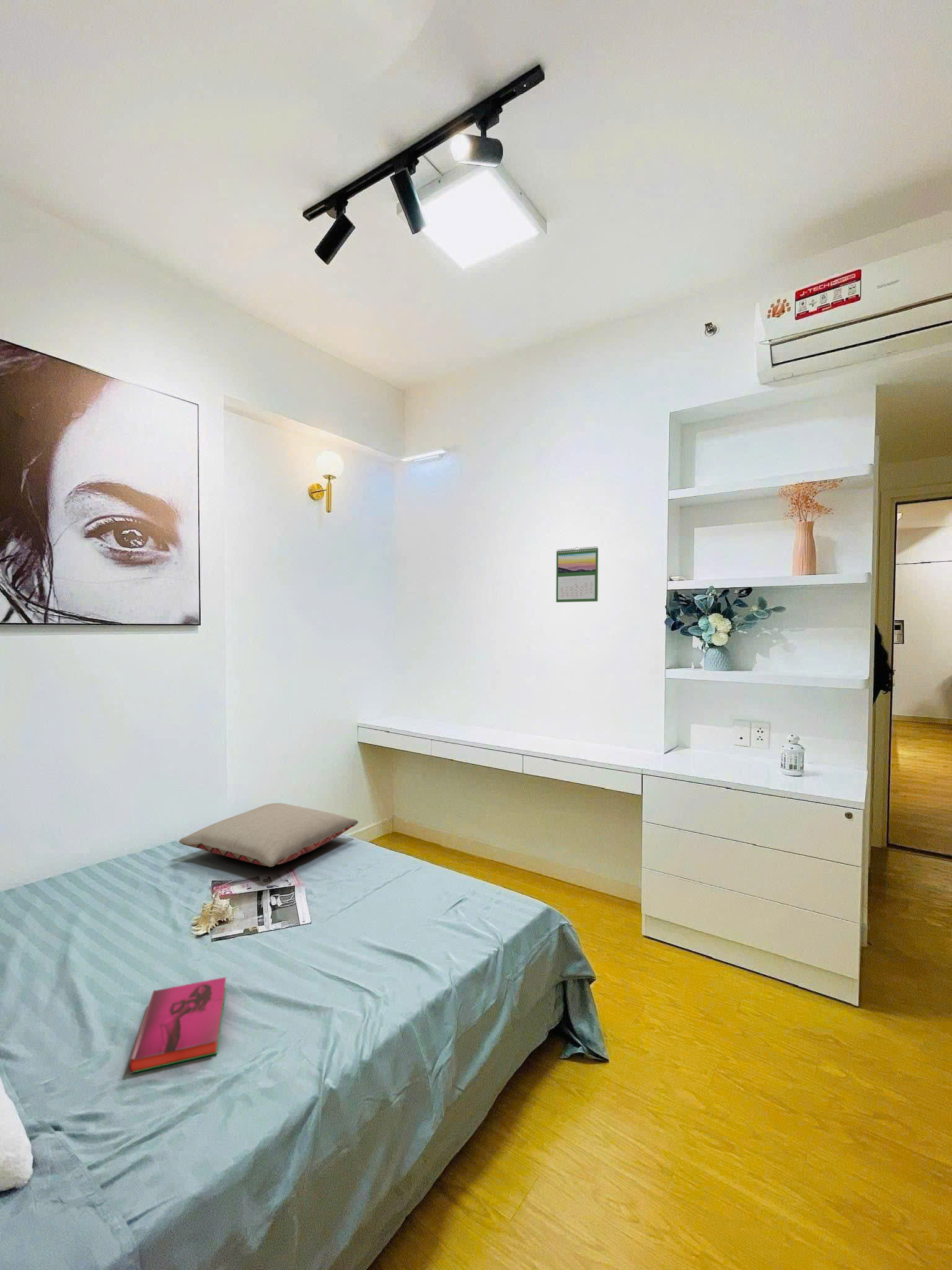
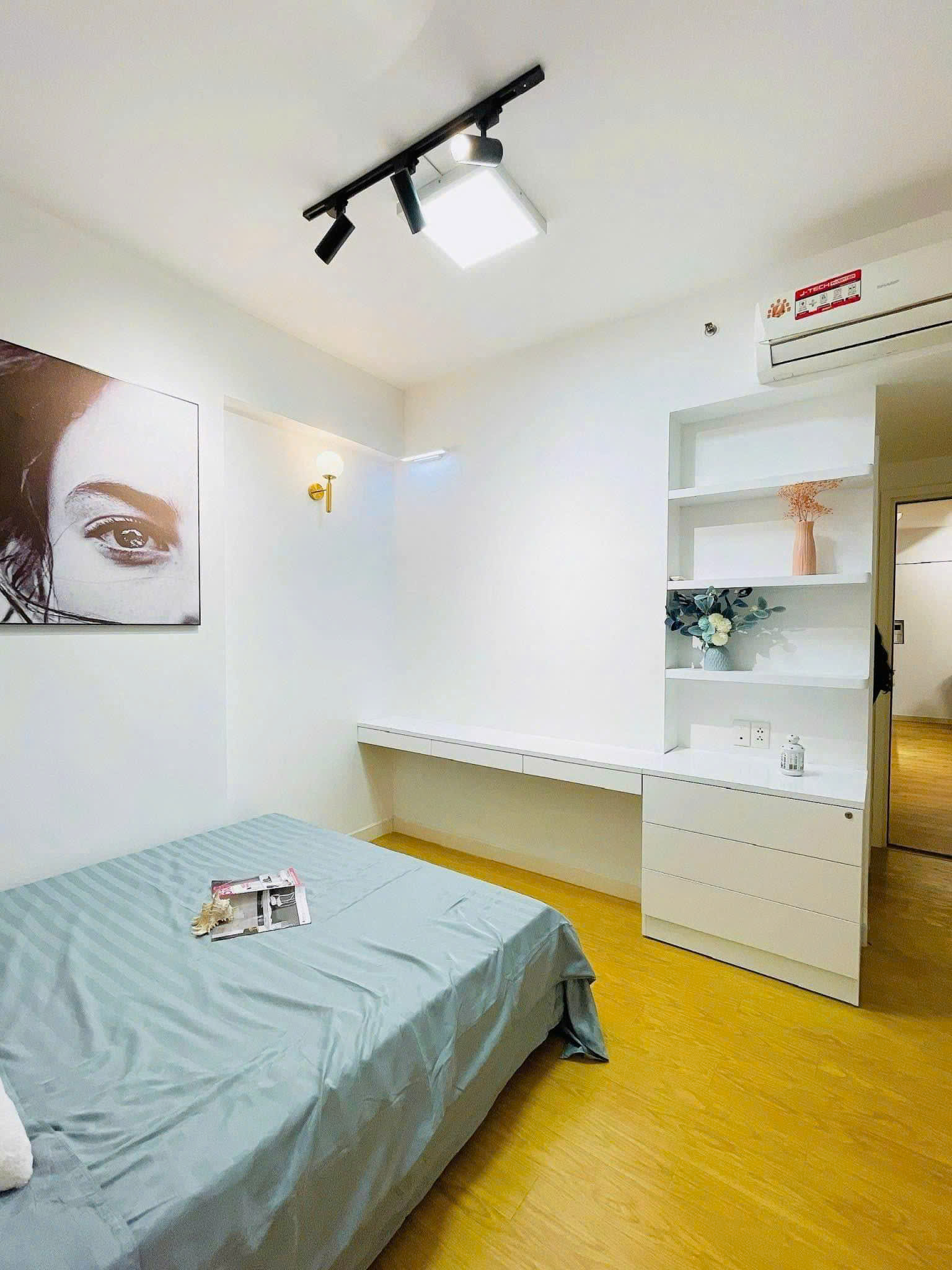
- hardback book [128,977,227,1075]
- calendar [555,546,599,603]
- pillow [179,802,359,868]
